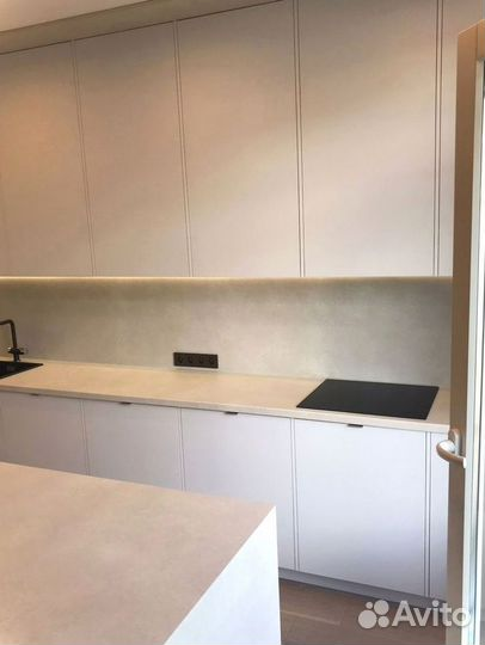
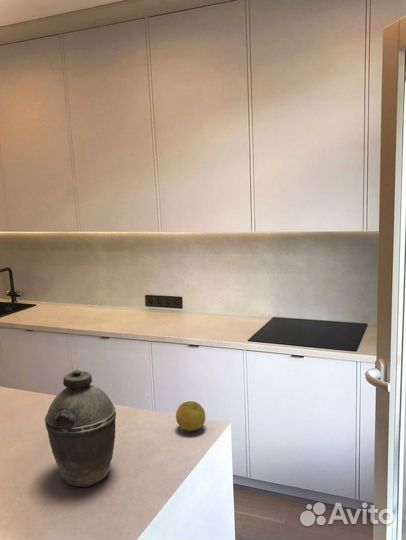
+ kettle [44,369,117,488]
+ fruit [175,400,206,432]
